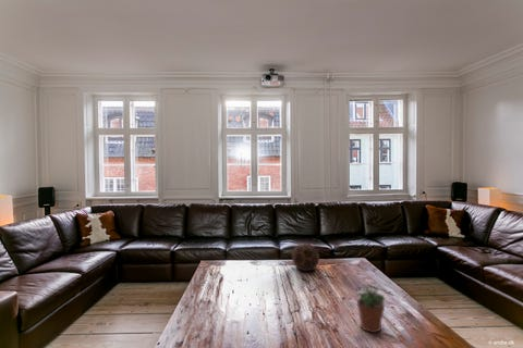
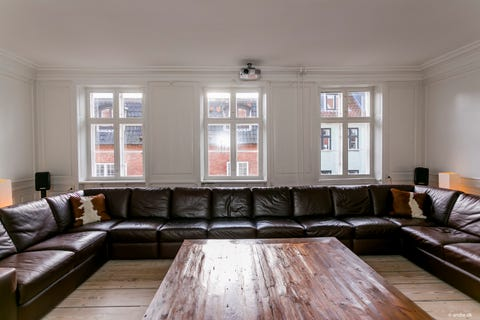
- soccer ball [291,243,320,272]
- potted plant [354,284,391,334]
